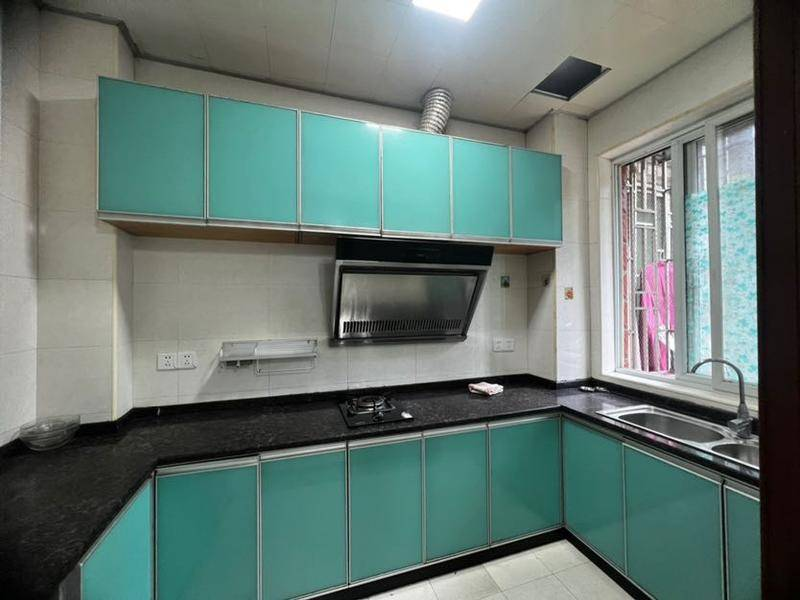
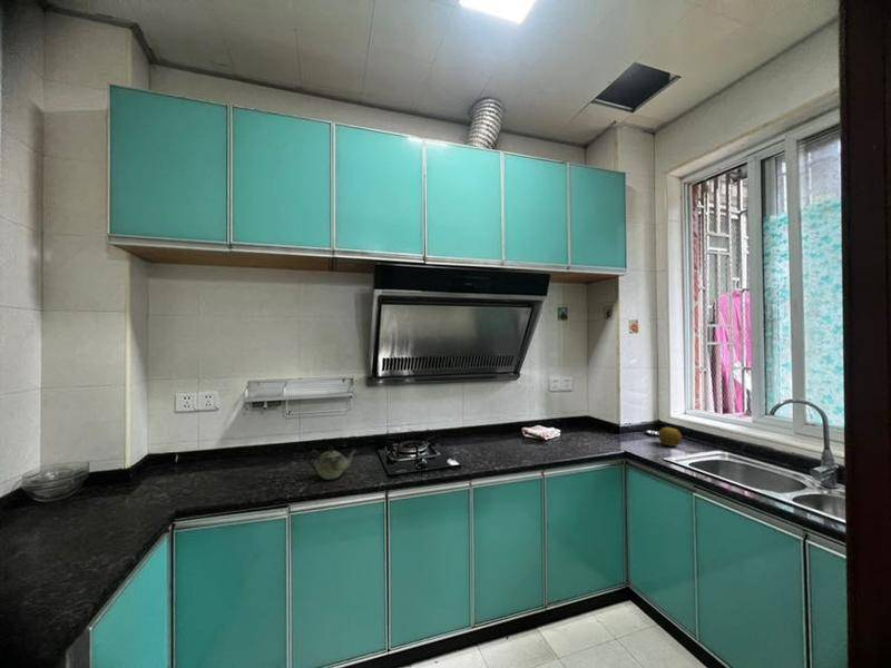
+ fruit [657,426,683,448]
+ teapot [306,444,359,481]
